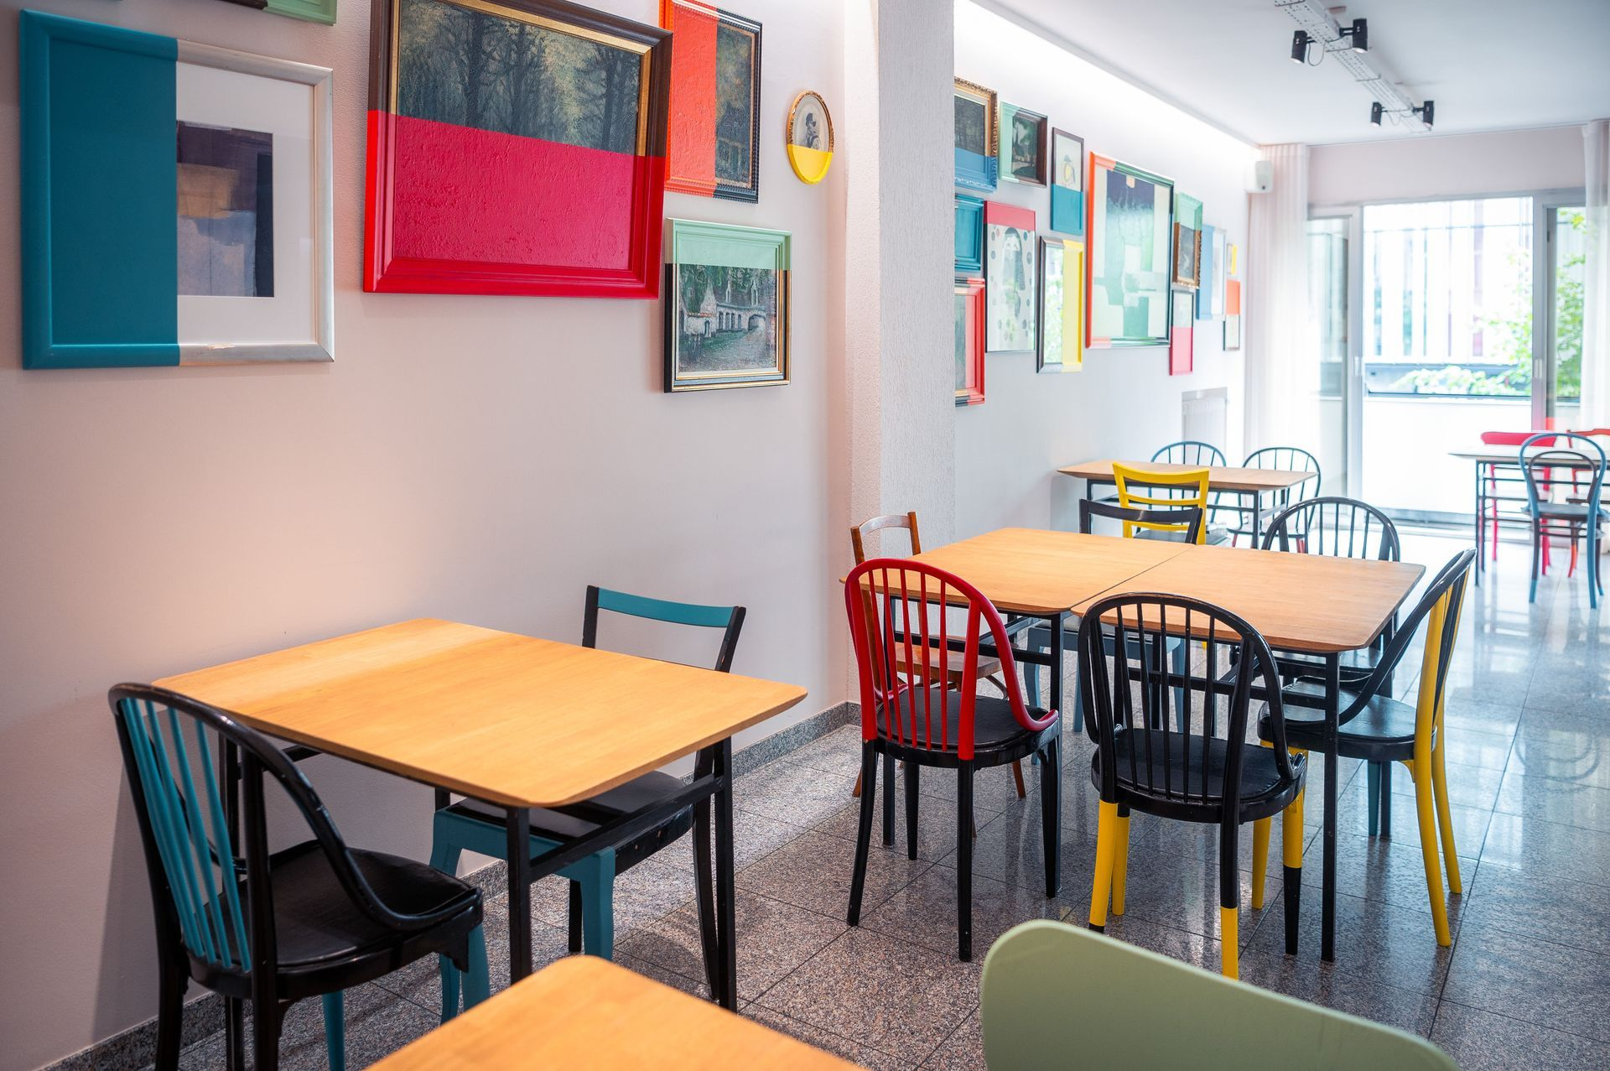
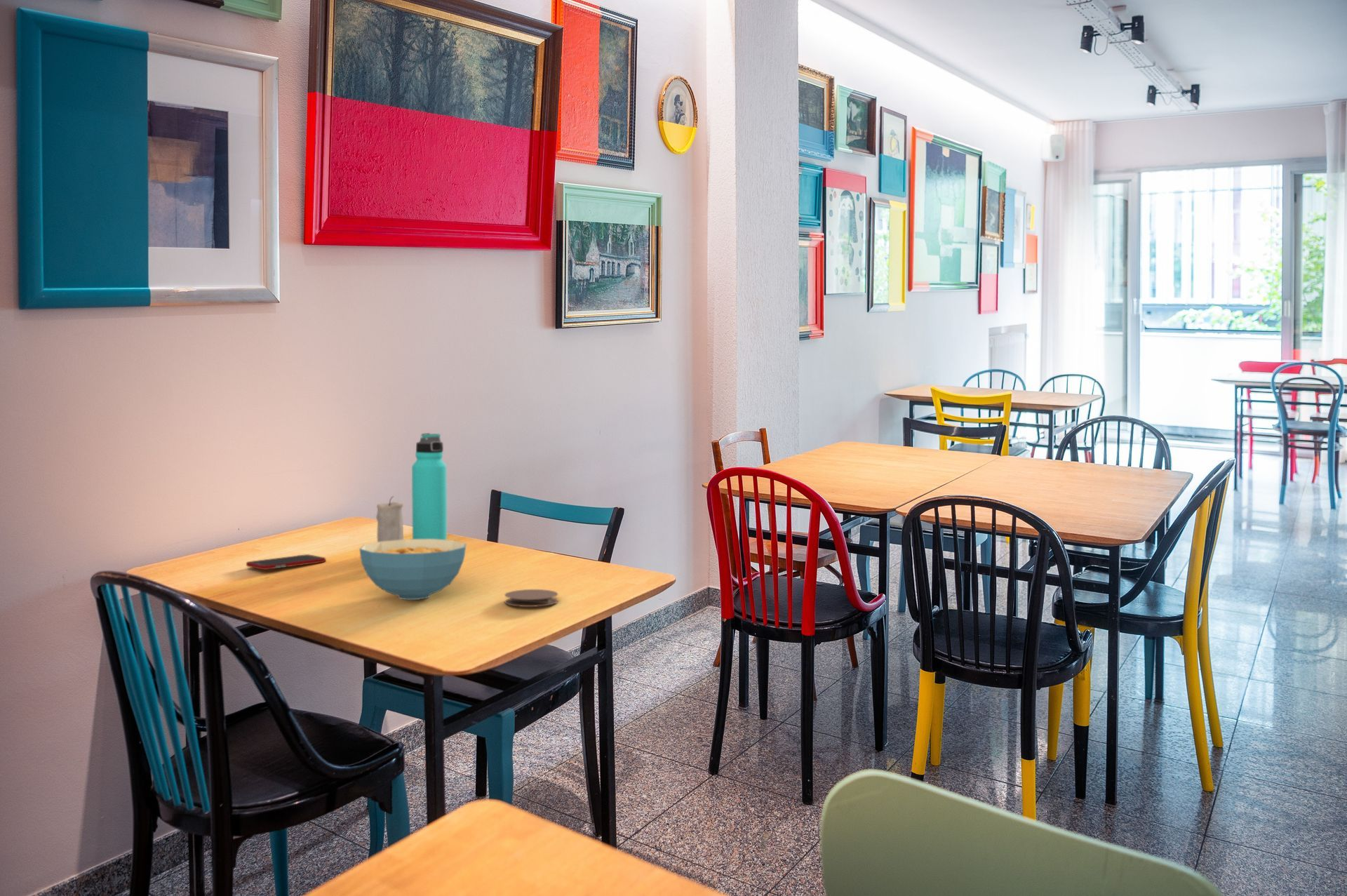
+ candle [375,495,405,542]
+ cereal bowl [358,539,467,601]
+ coaster [504,589,558,608]
+ cell phone [246,554,326,570]
+ thermos bottle [411,432,448,540]
